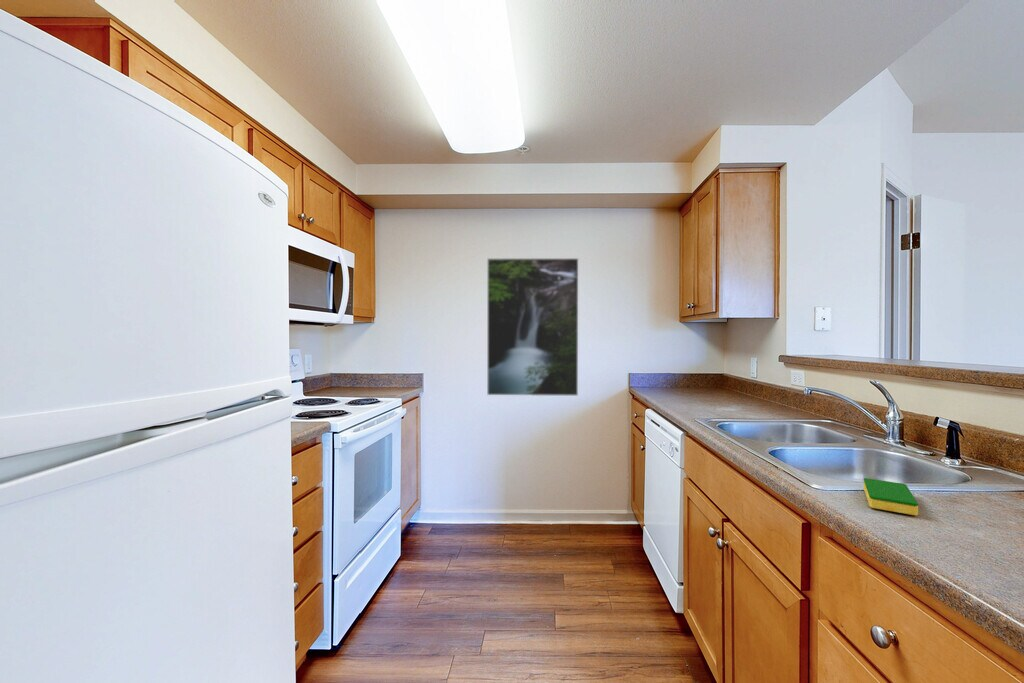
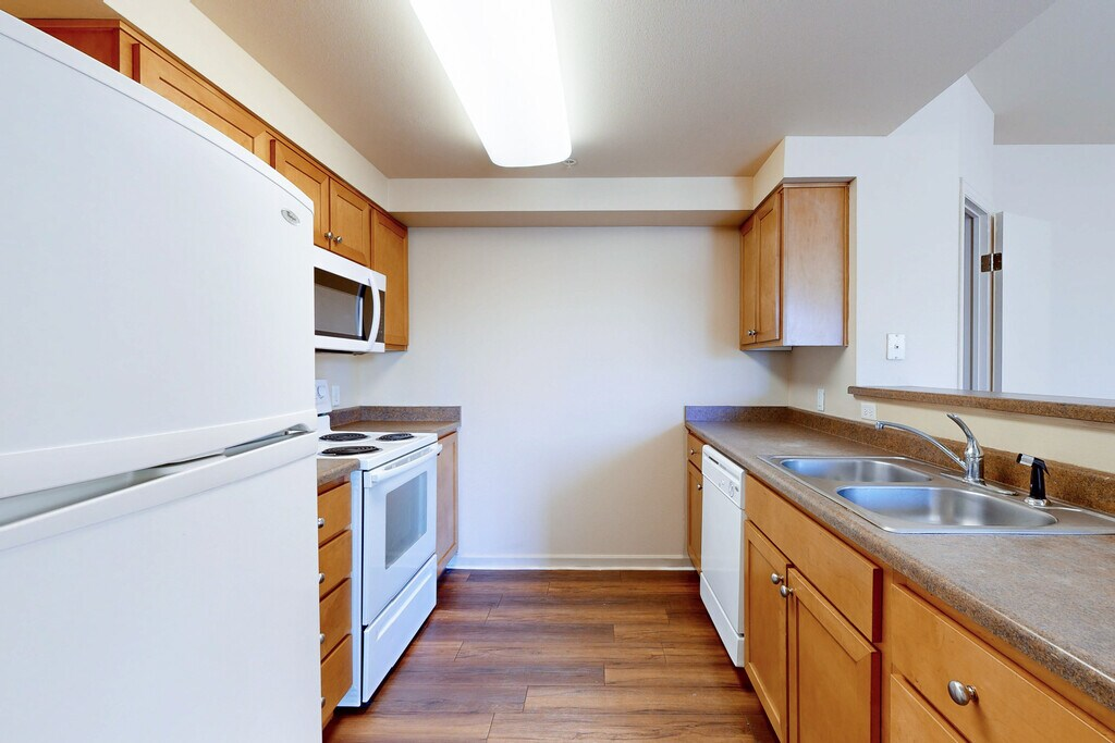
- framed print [486,257,580,397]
- dish sponge [863,477,919,516]
